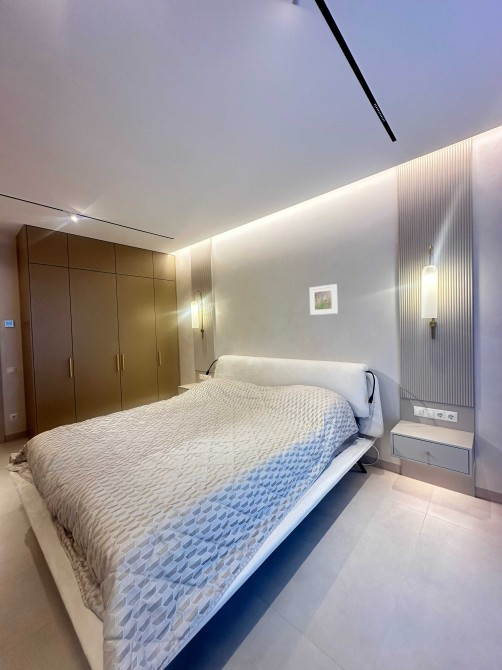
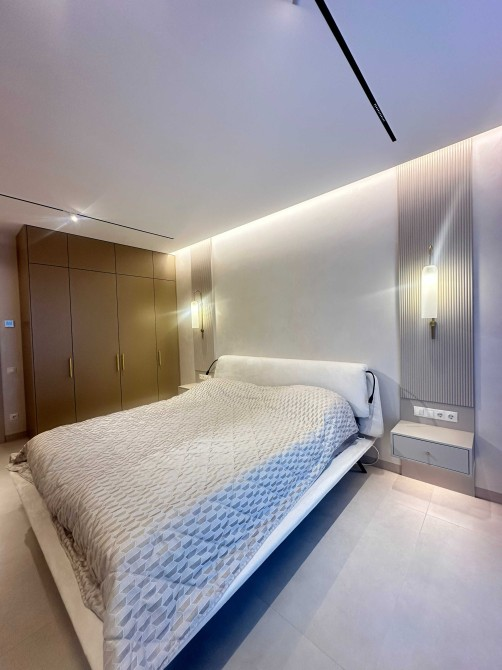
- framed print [309,283,339,316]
